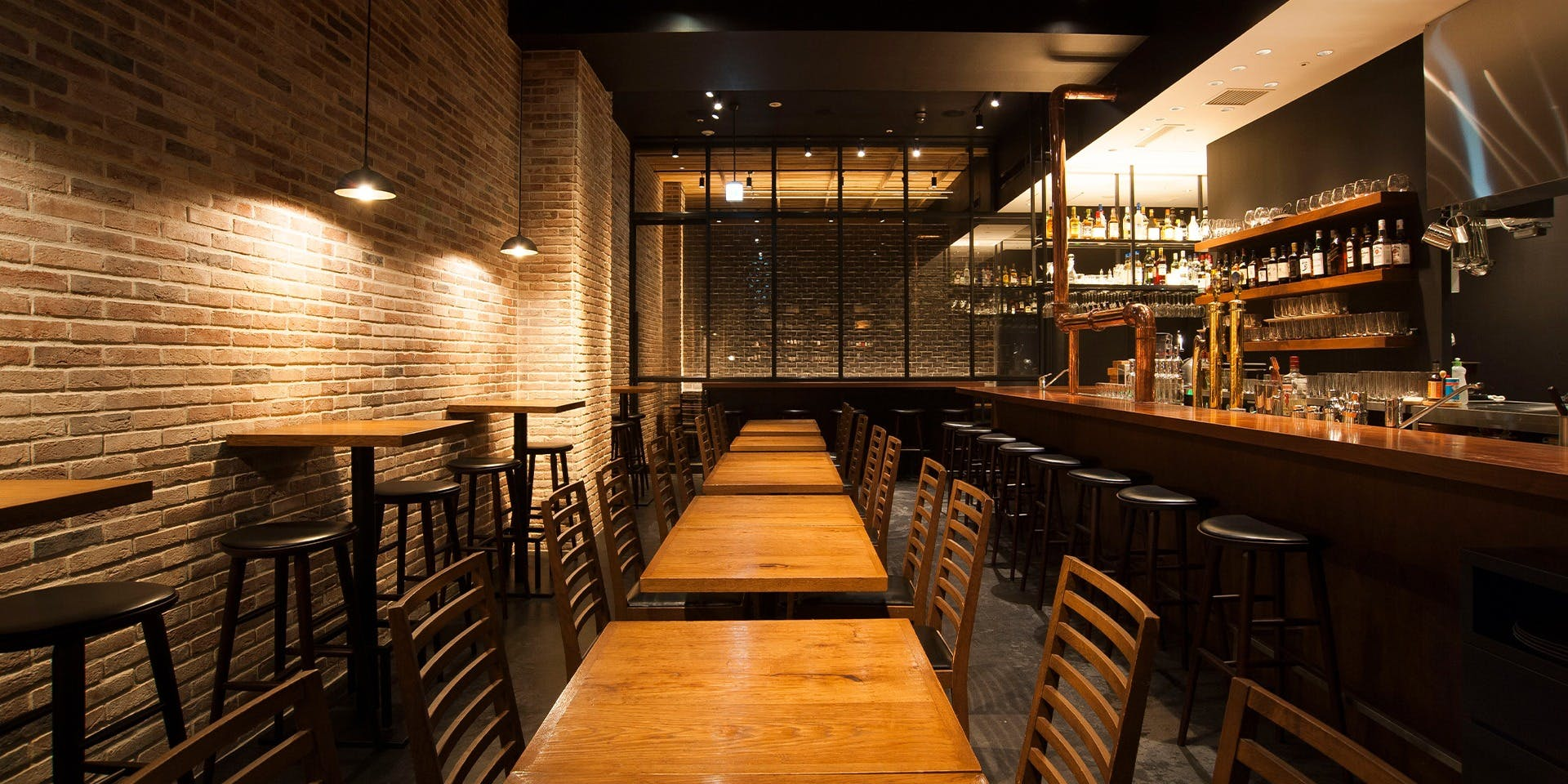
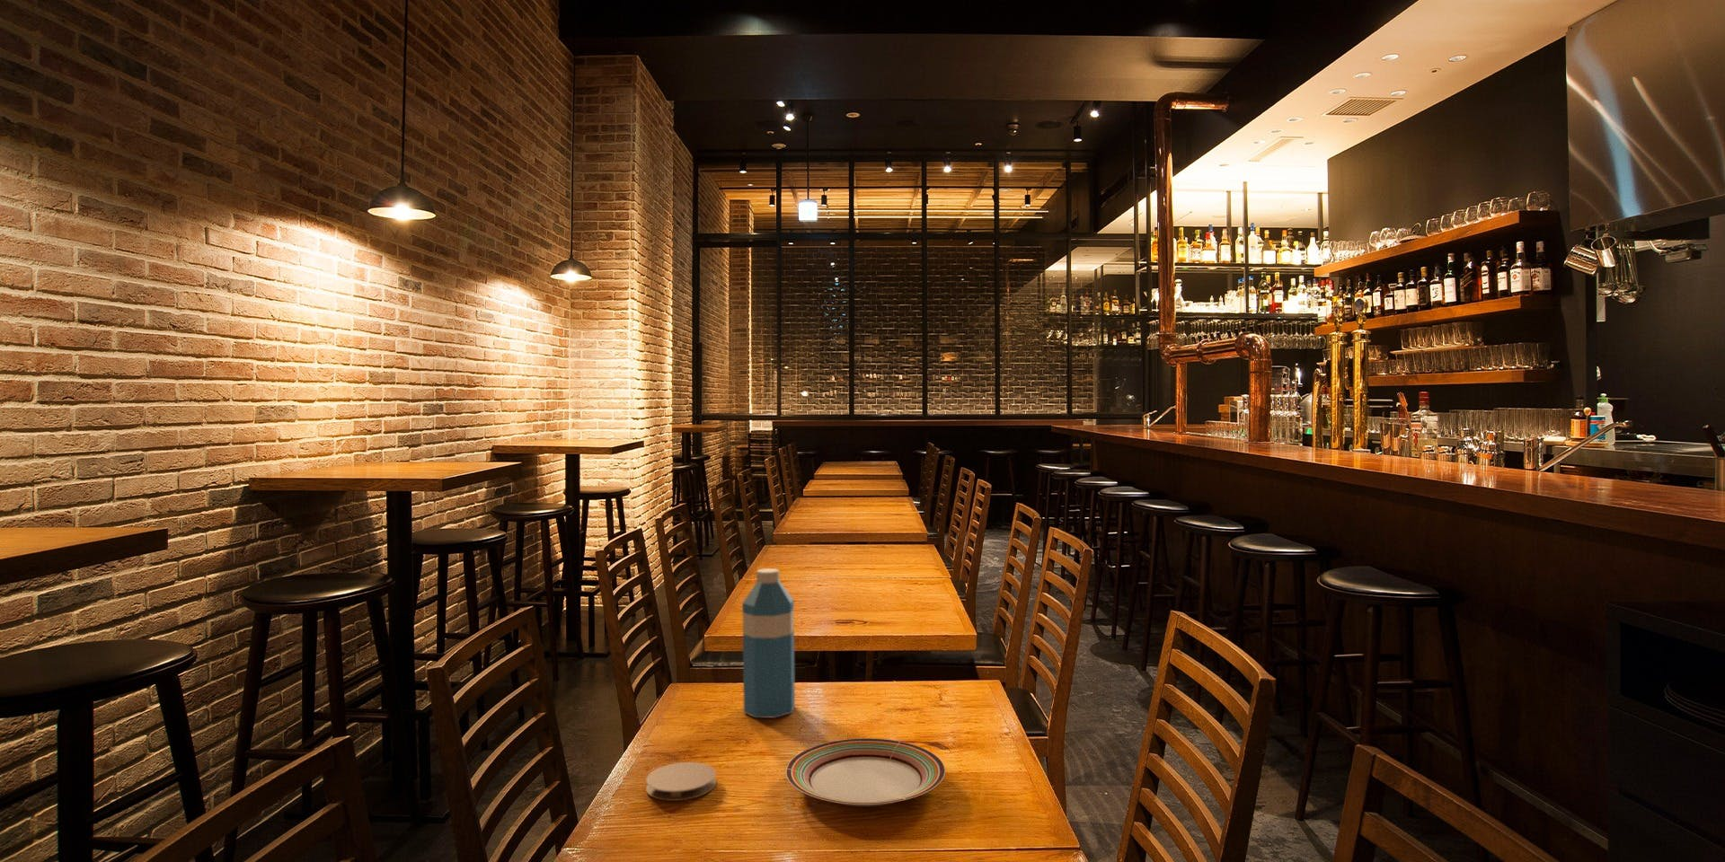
+ water bottle [741,567,796,719]
+ plate [785,737,946,807]
+ coaster [645,762,717,802]
